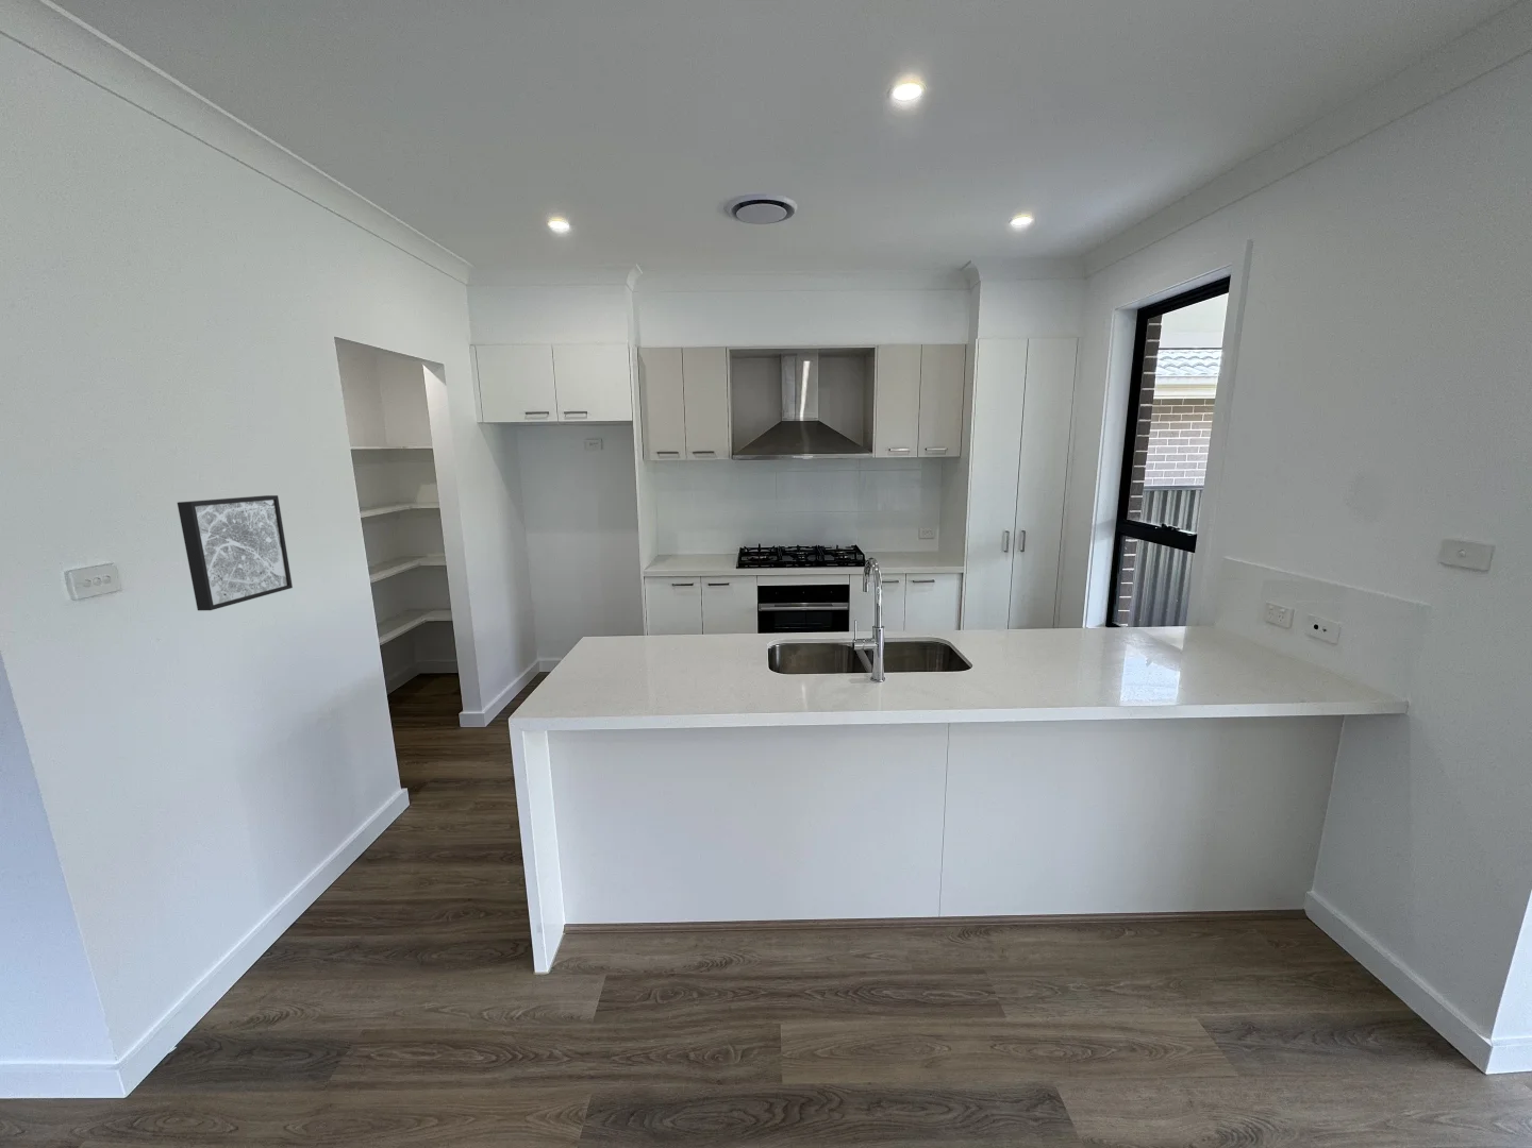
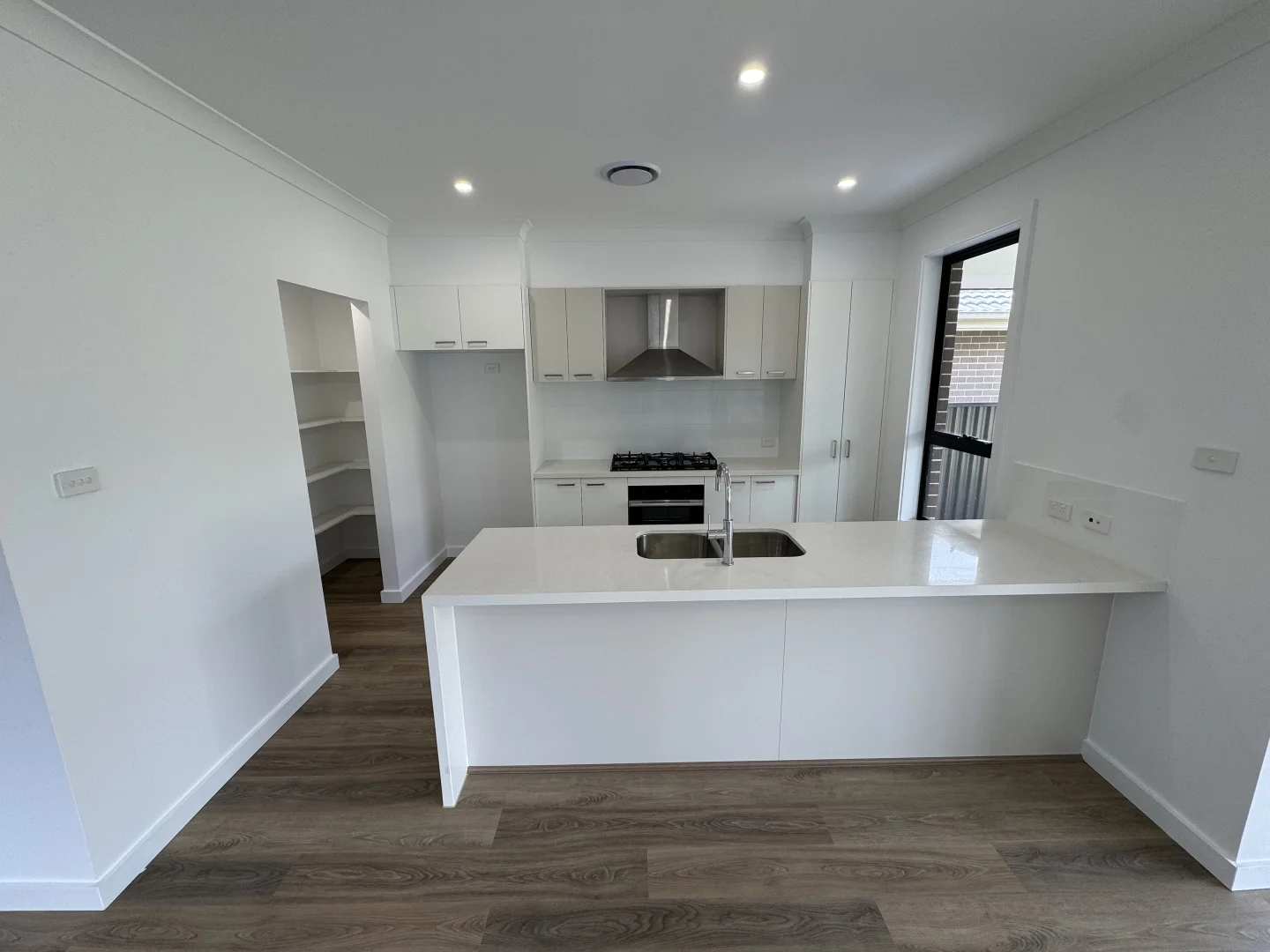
- wall art [176,494,293,611]
